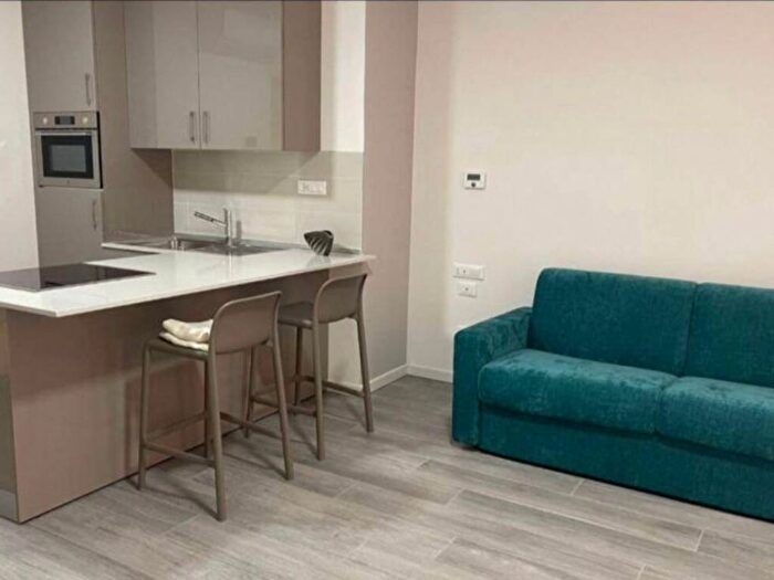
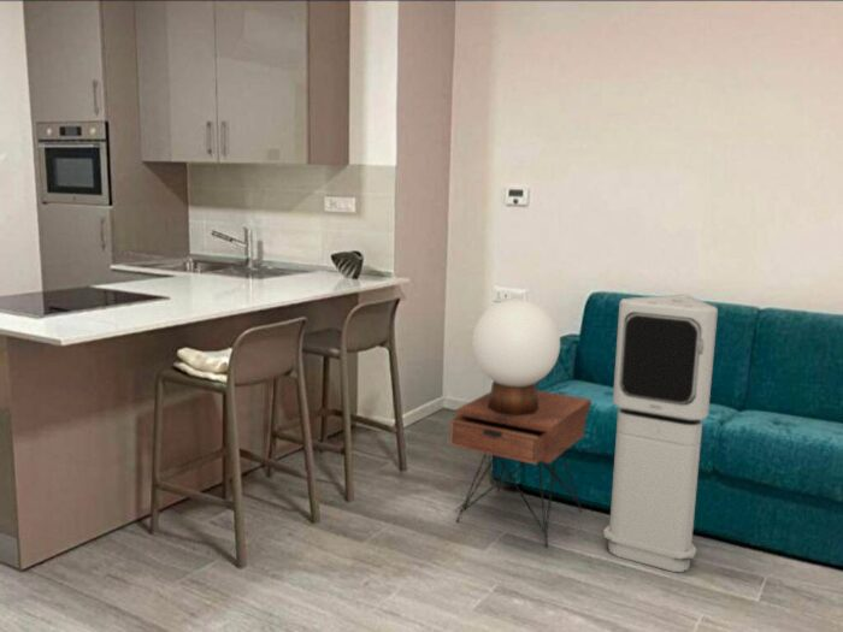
+ nightstand [448,389,593,548]
+ table lamp [471,299,561,415]
+ air purifier [602,293,719,573]
